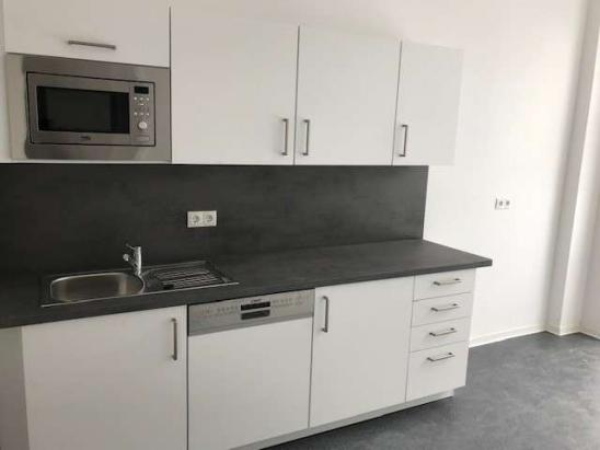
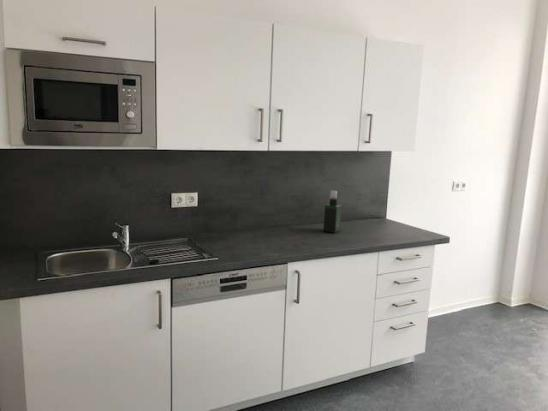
+ spray bottle [322,190,342,234]
